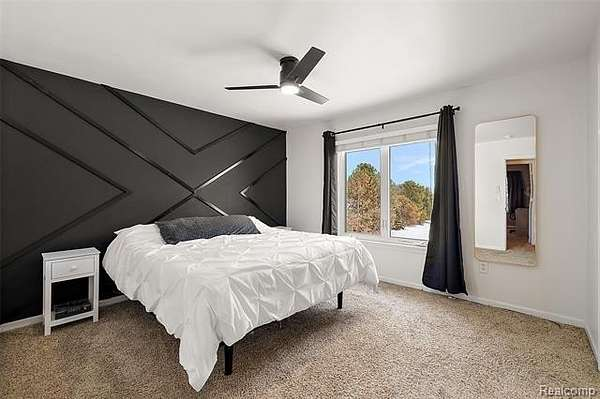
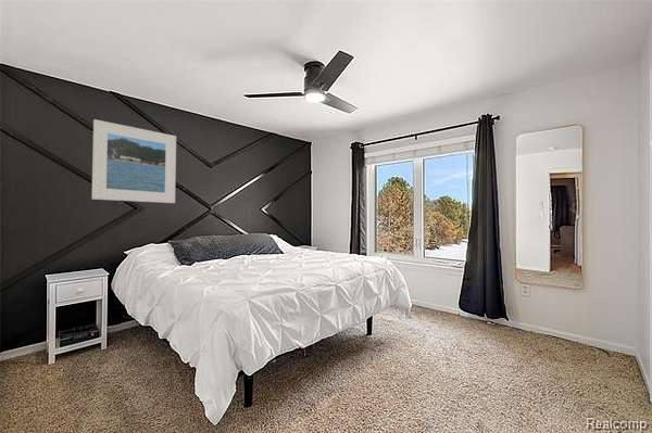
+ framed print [90,118,177,204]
